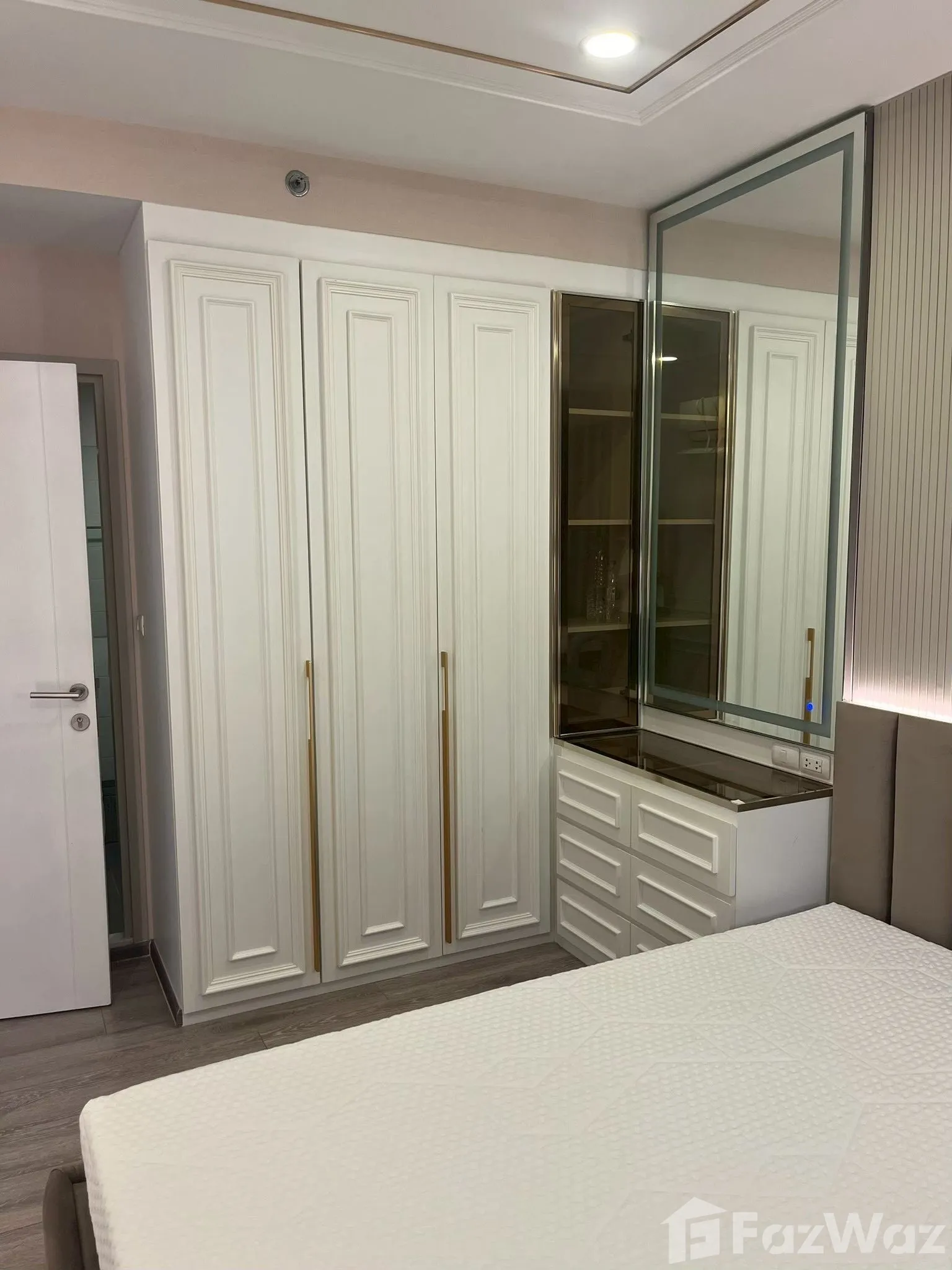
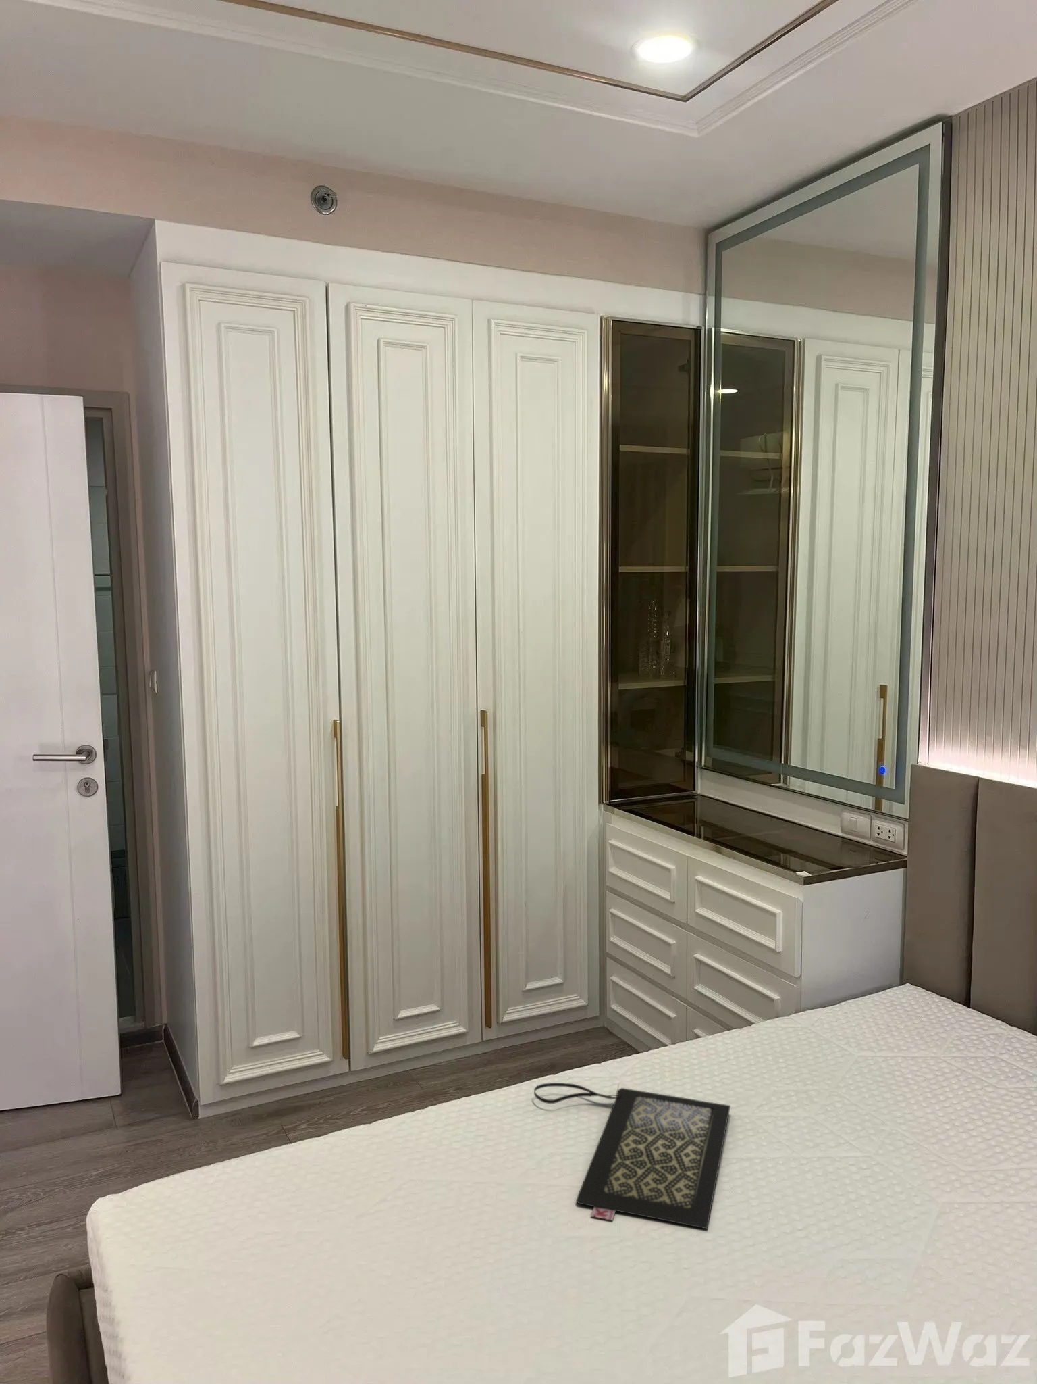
+ clutch bag [534,1082,731,1230]
